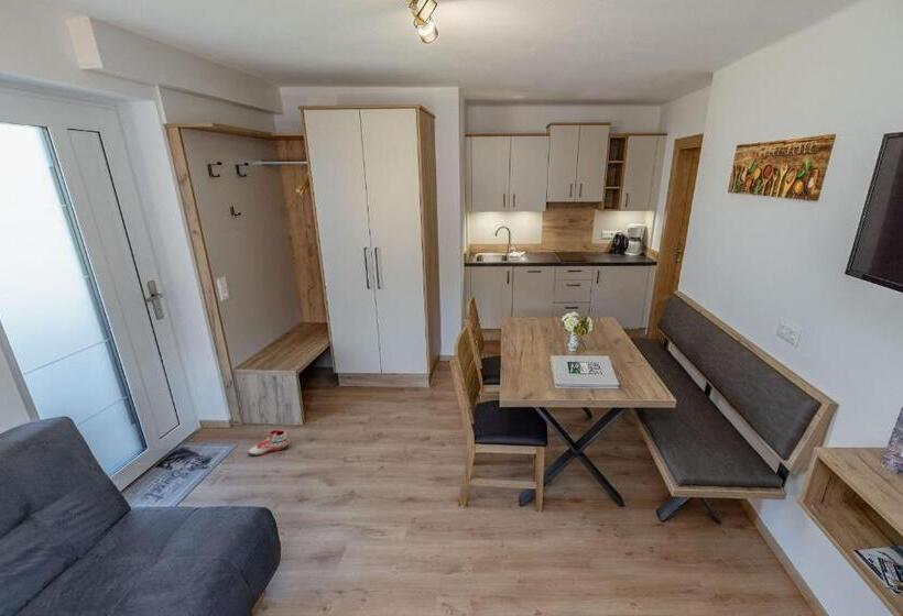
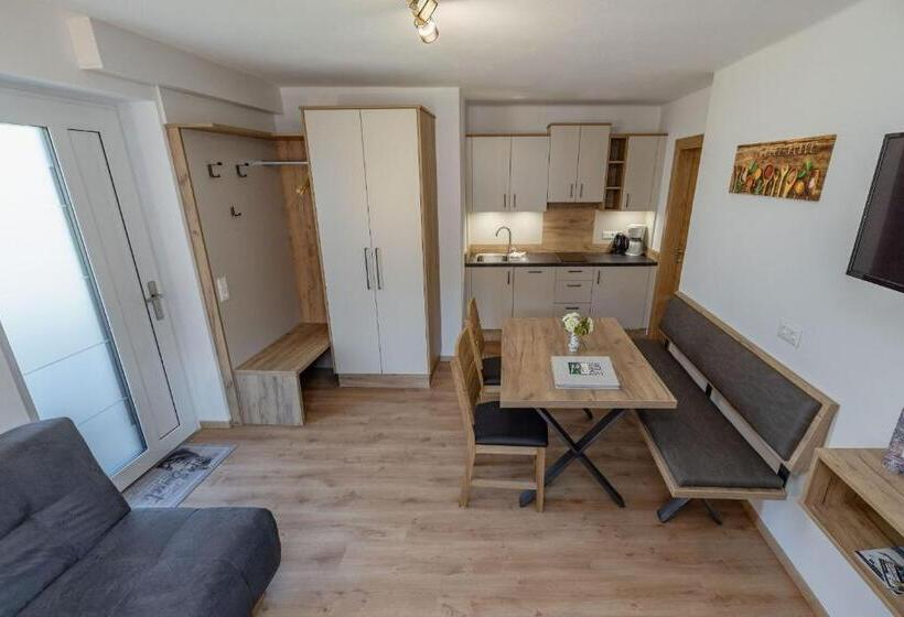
- sneaker [247,429,290,457]
